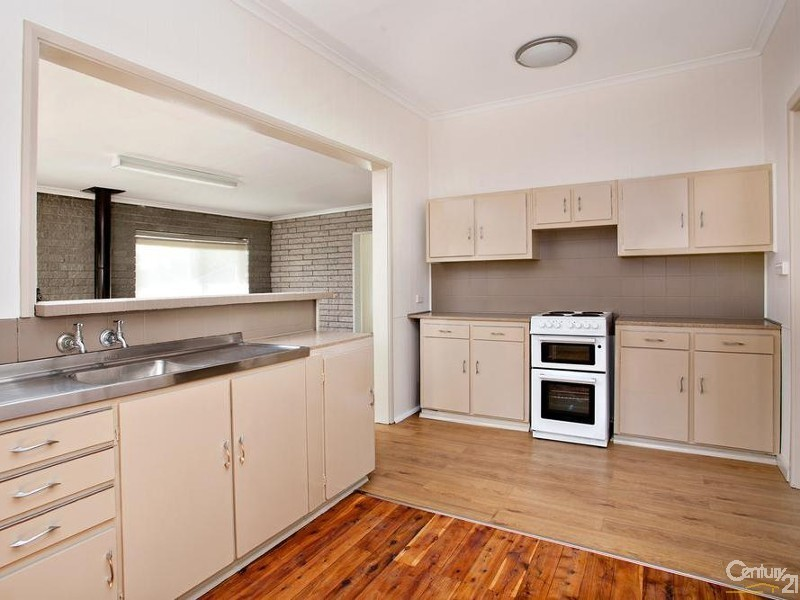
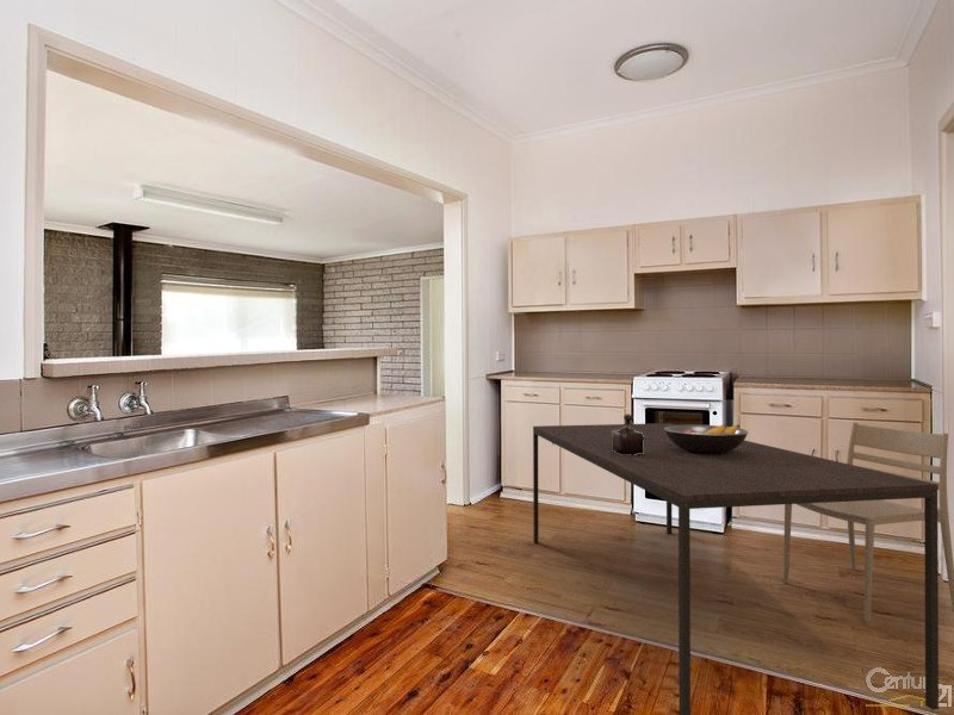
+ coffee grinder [612,412,644,455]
+ dining table [532,422,940,715]
+ chair [782,422,954,624]
+ fruit bowl [664,423,750,454]
